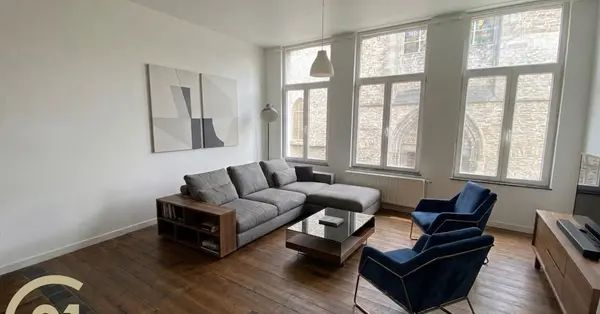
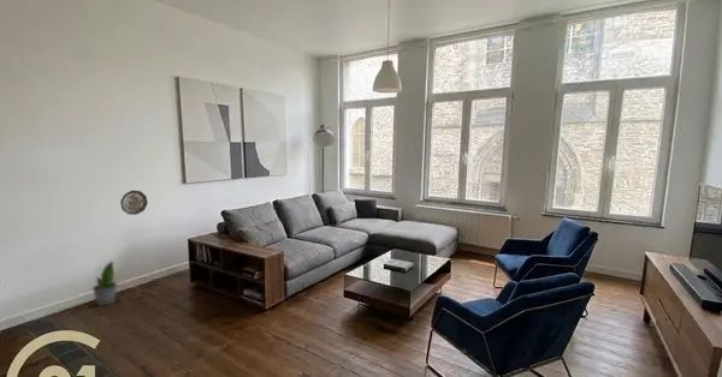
+ decorative plate [119,190,149,216]
+ potted plant [91,259,118,307]
